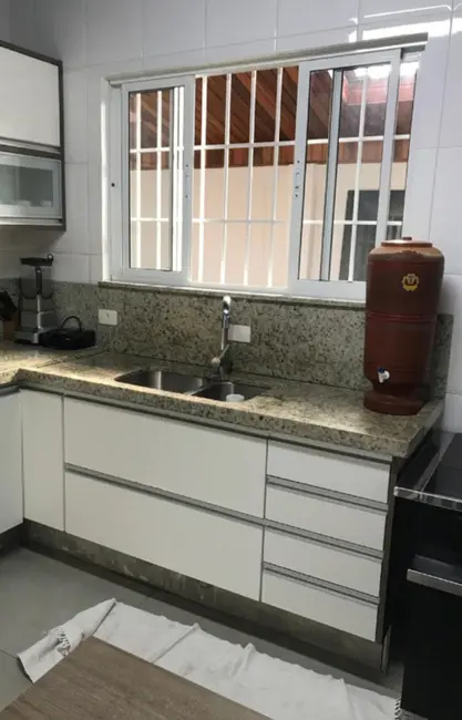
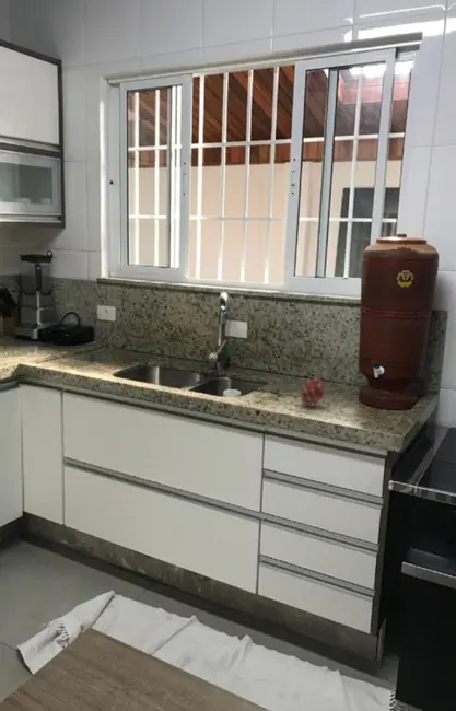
+ fruit [299,372,326,407]
